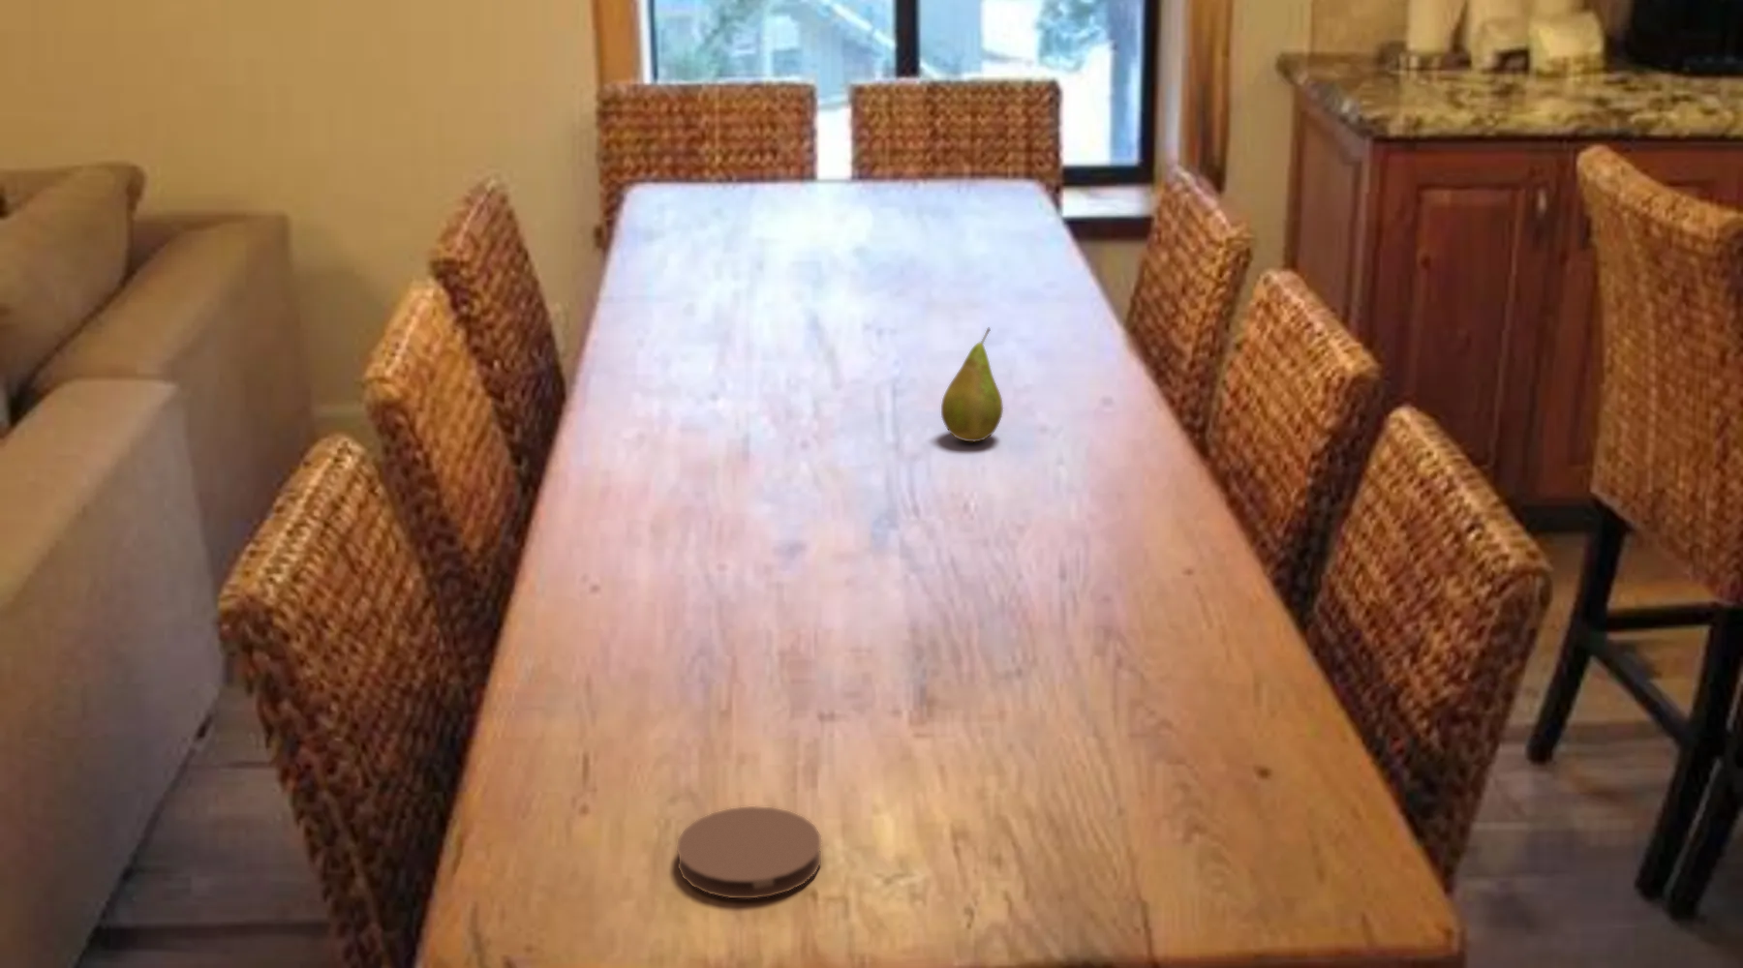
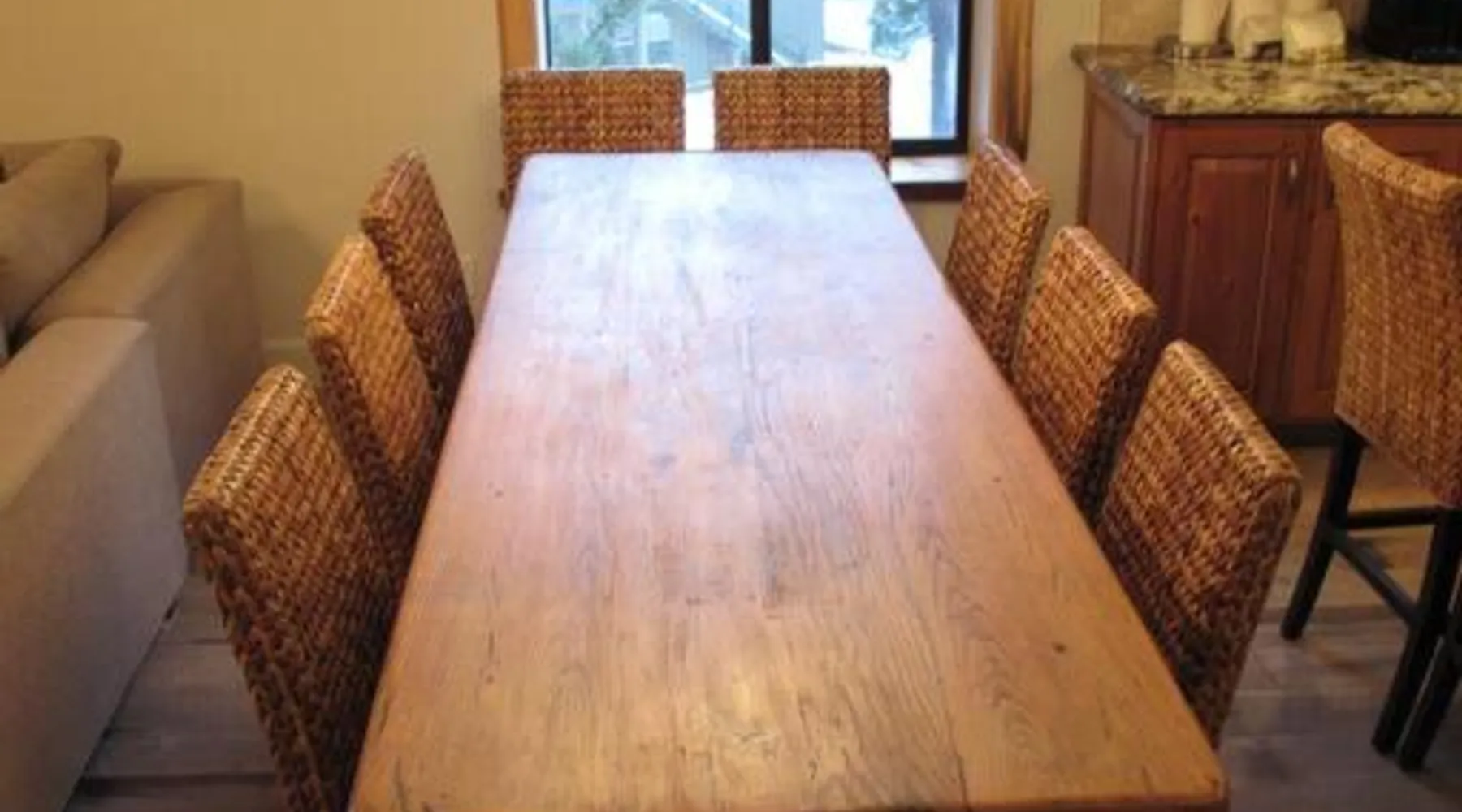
- fruit [941,327,1004,442]
- coaster [676,806,823,899]
